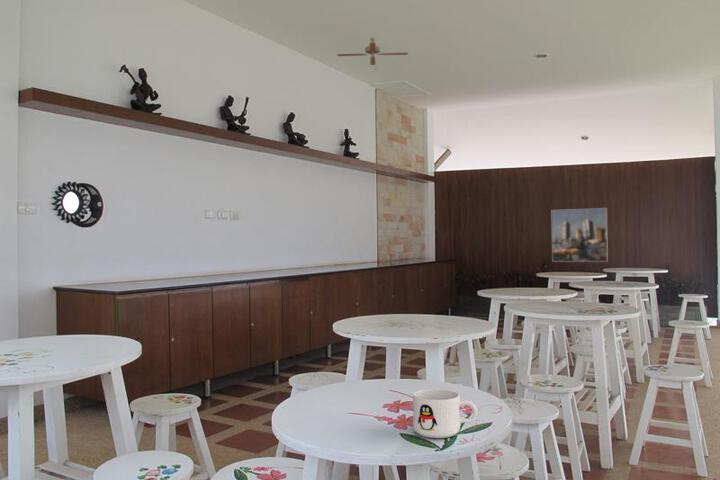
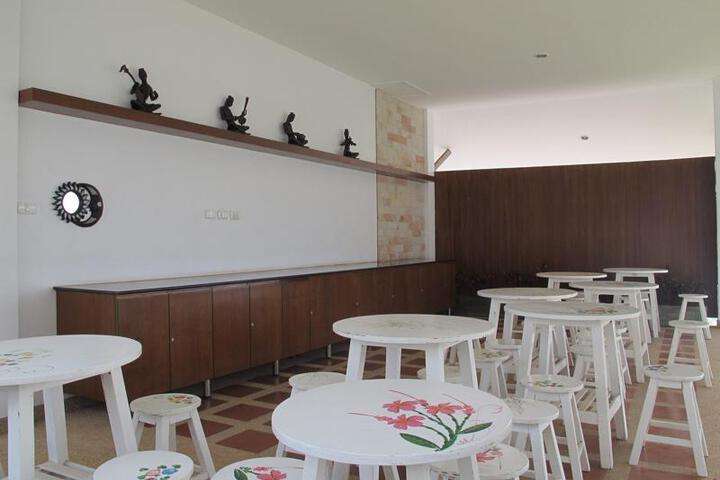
- ceiling fan [336,37,409,70]
- mug [412,388,479,439]
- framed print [551,207,609,263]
